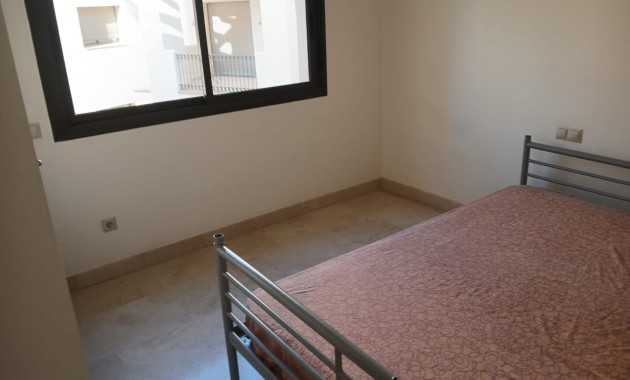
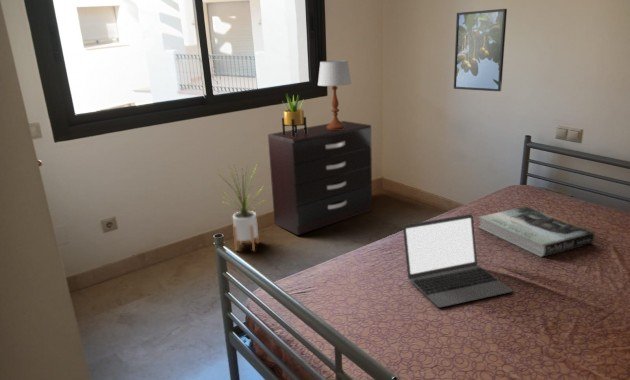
+ house plant [216,162,270,252]
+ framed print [453,8,508,92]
+ dresser [267,120,373,236]
+ table lamp [317,59,352,129]
+ potted plant [281,93,308,137]
+ book [478,205,596,258]
+ laptop [402,213,514,308]
